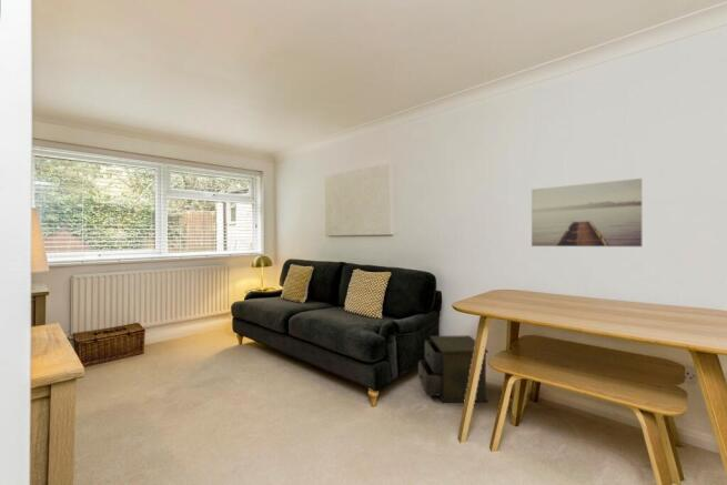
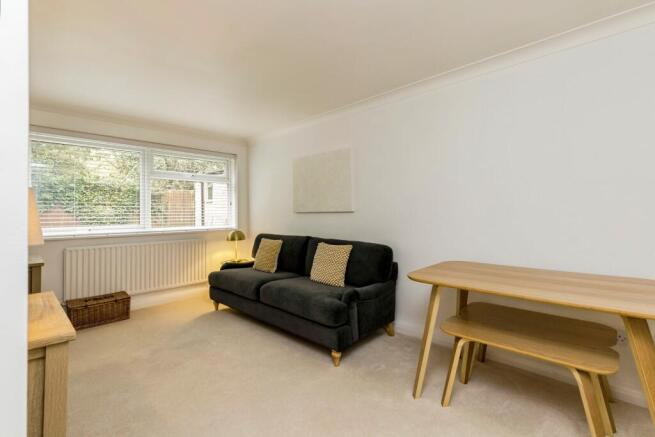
- wall art [531,178,643,247]
- nightstand [417,334,489,403]
